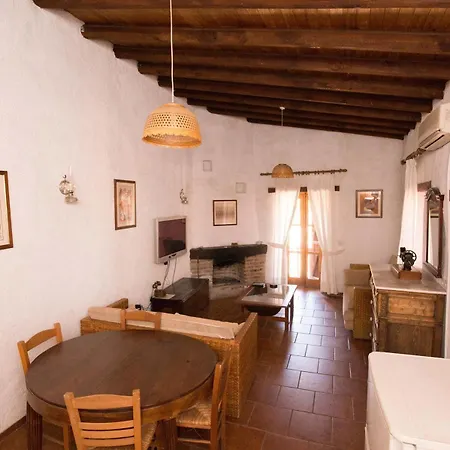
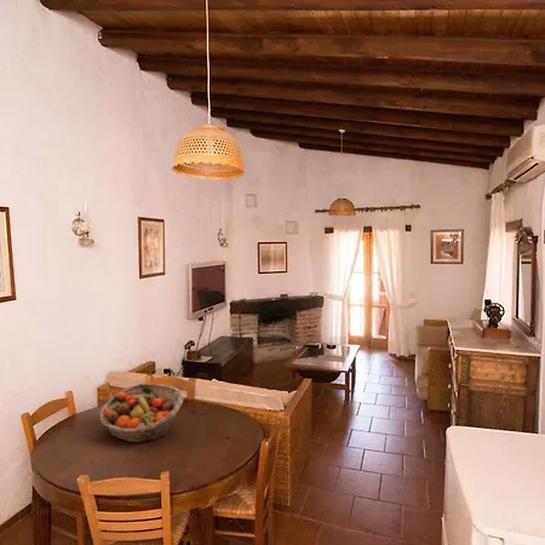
+ fruit basket [98,383,184,443]
